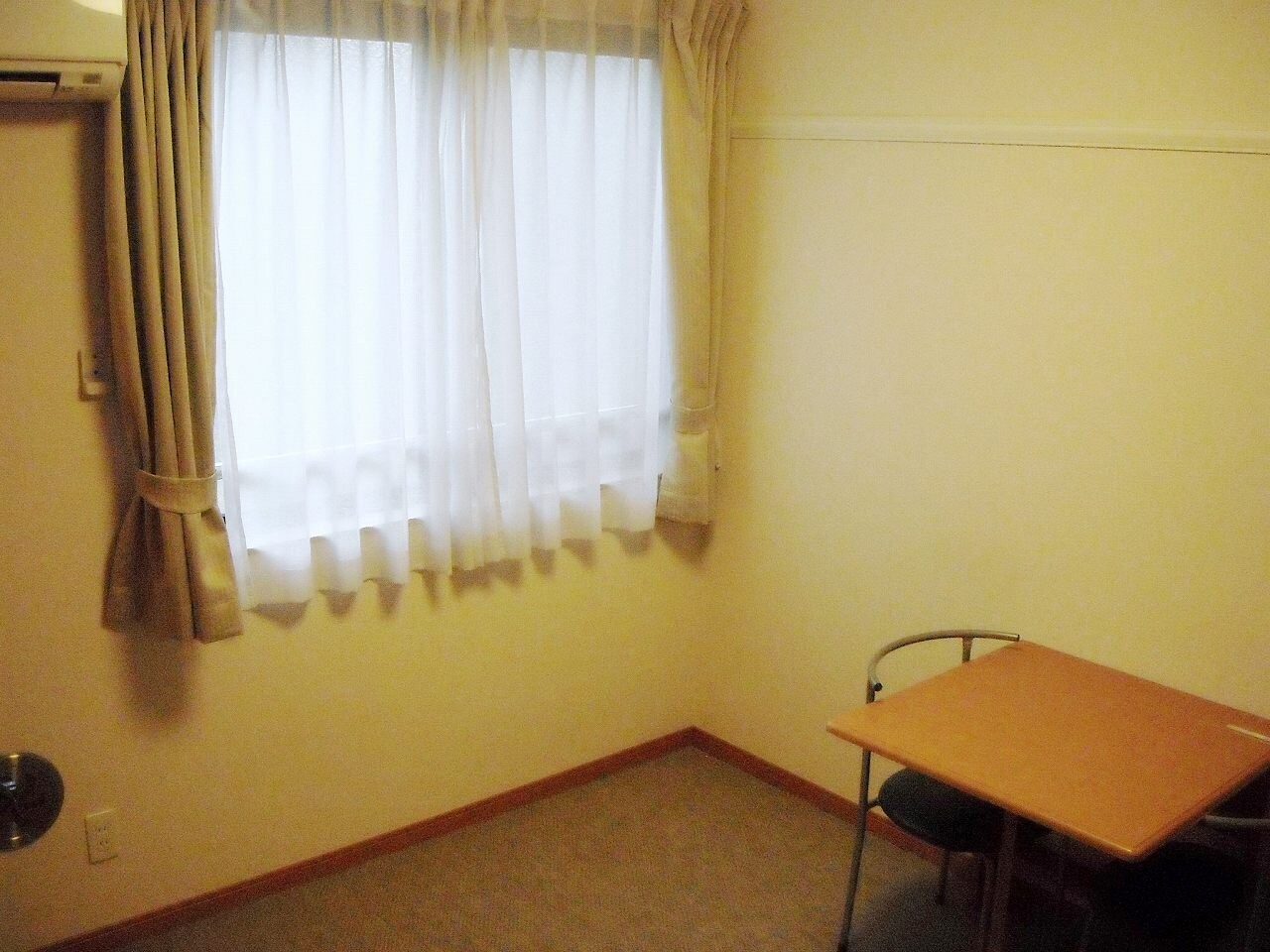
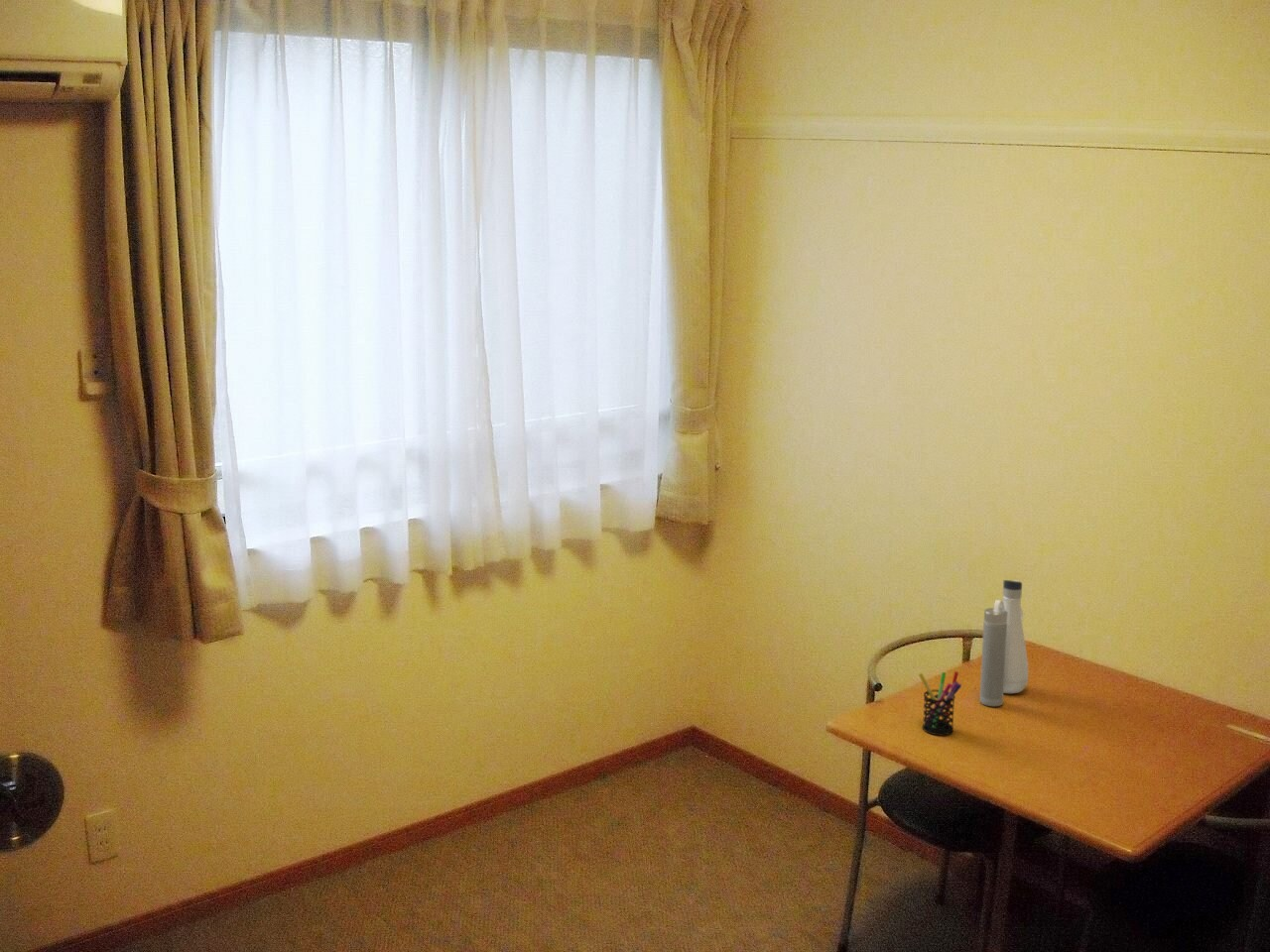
+ water bottle [978,579,1029,707]
+ pen holder [918,670,962,736]
